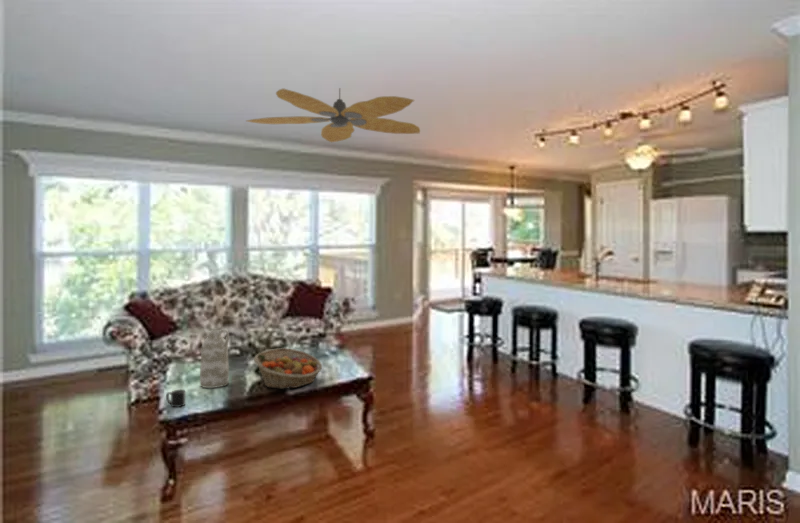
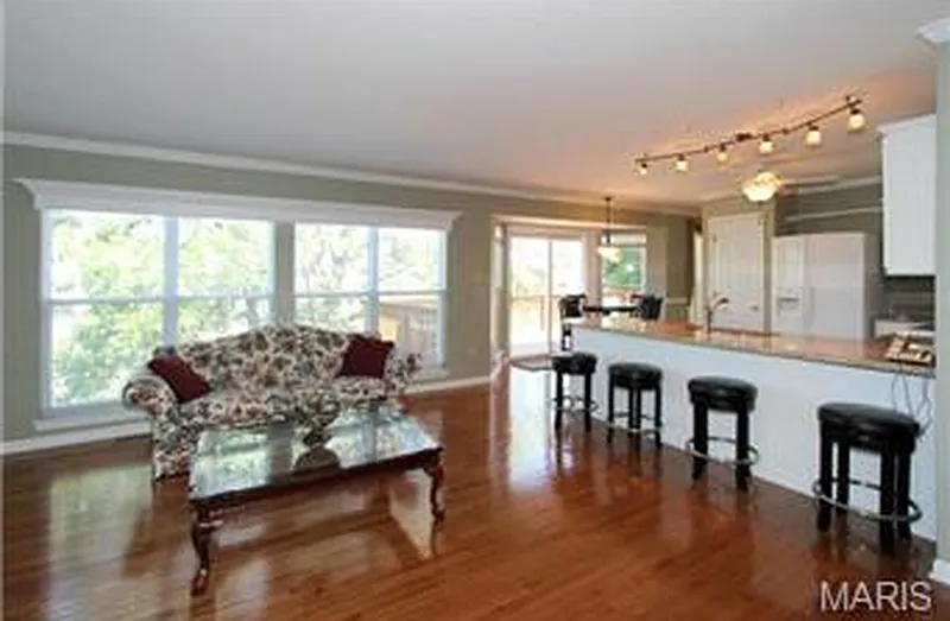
- vase [199,329,230,389]
- ceiling fan [245,87,421,143]
- fruit basket [253,347,323,390]
- mug [165,389,186,408]
